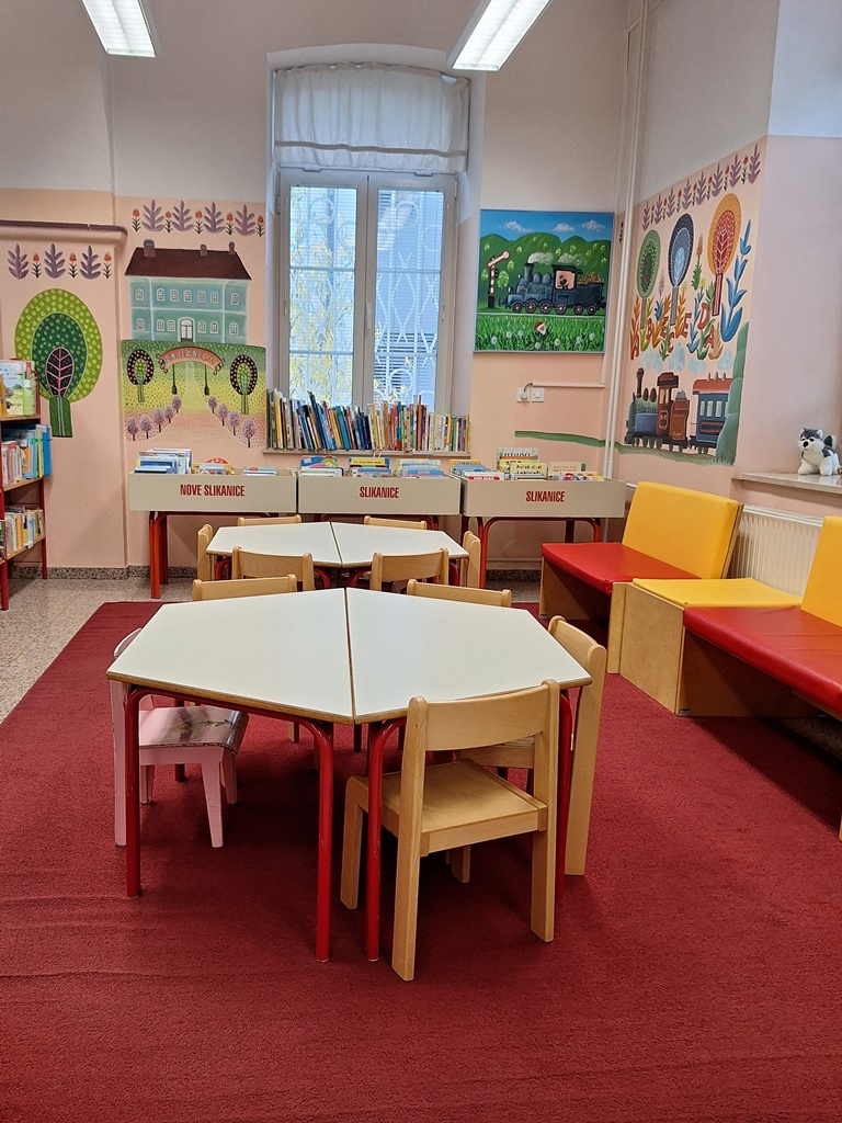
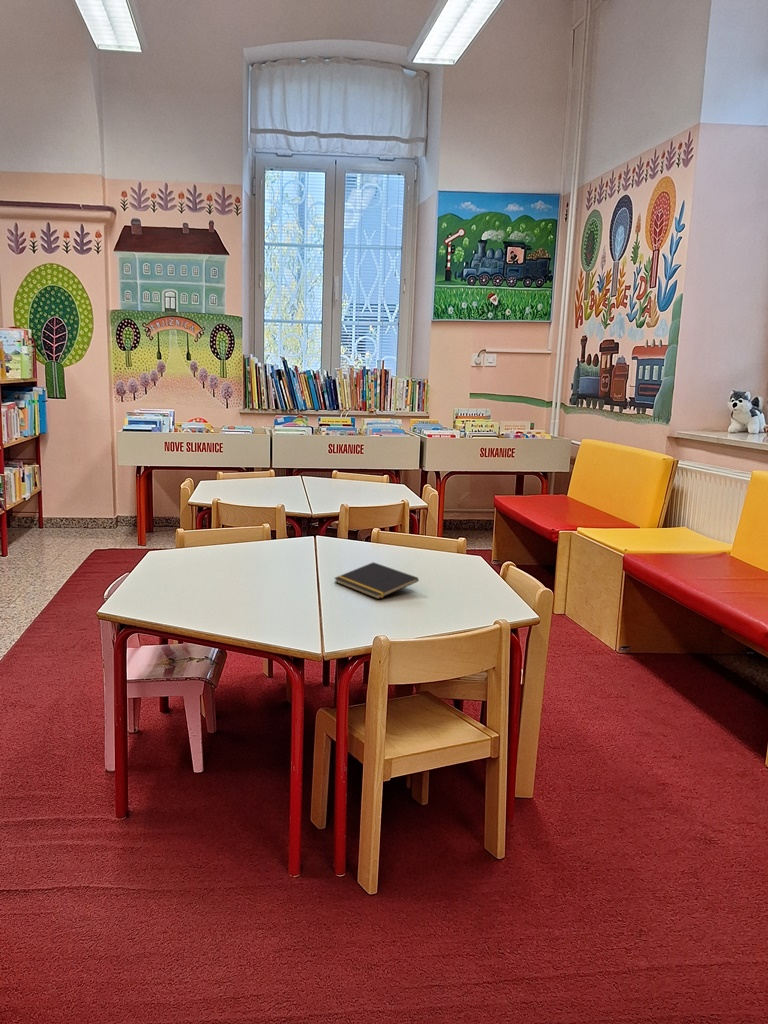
+ notepad [333,561,419,600]
